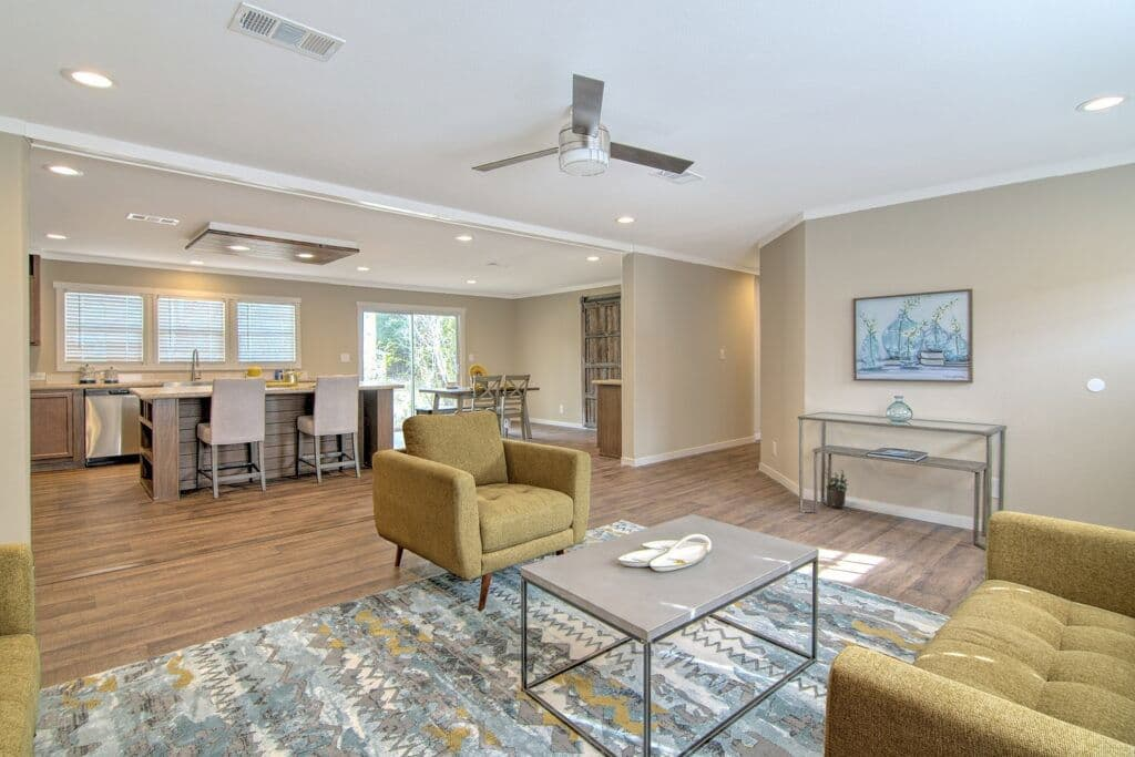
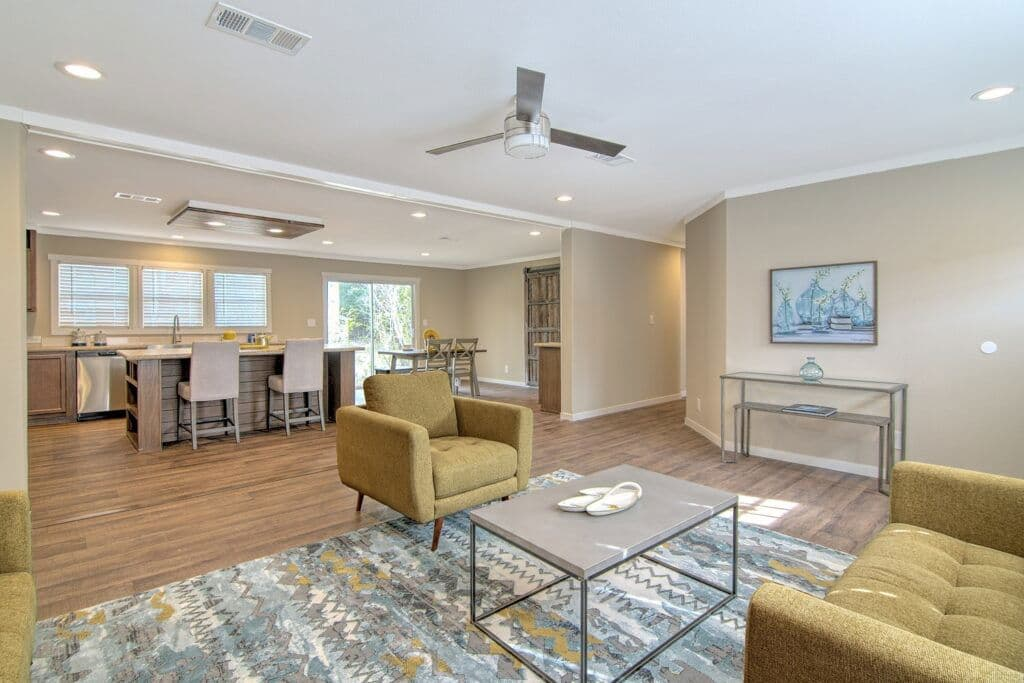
- potted plant [824,462,849,509]
